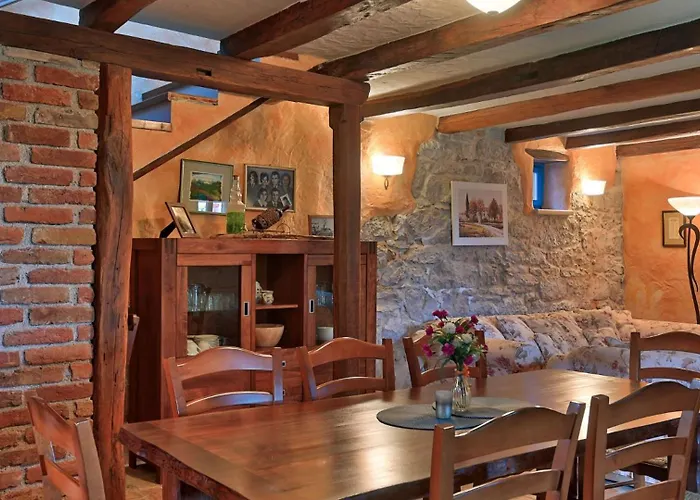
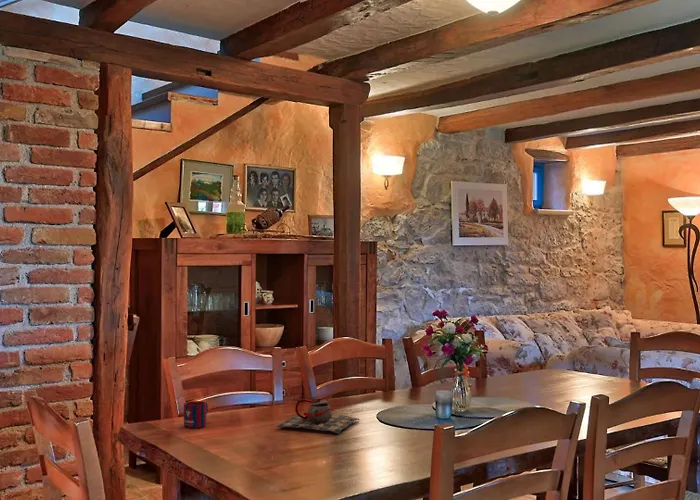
+ mug [183,400,209,429]
+ teapot [276,396,360,435]
